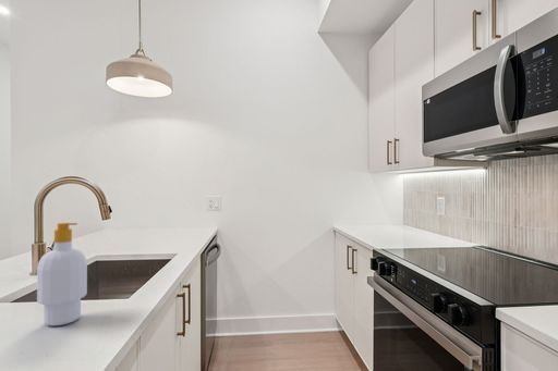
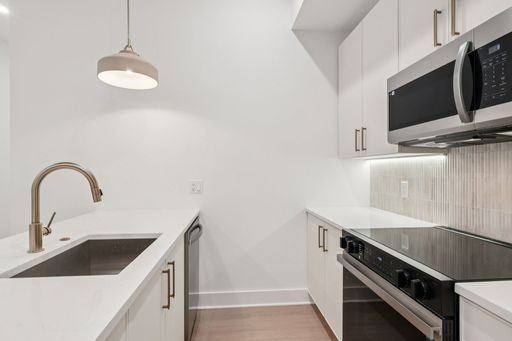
- soap bottle [36,222,88,327]
